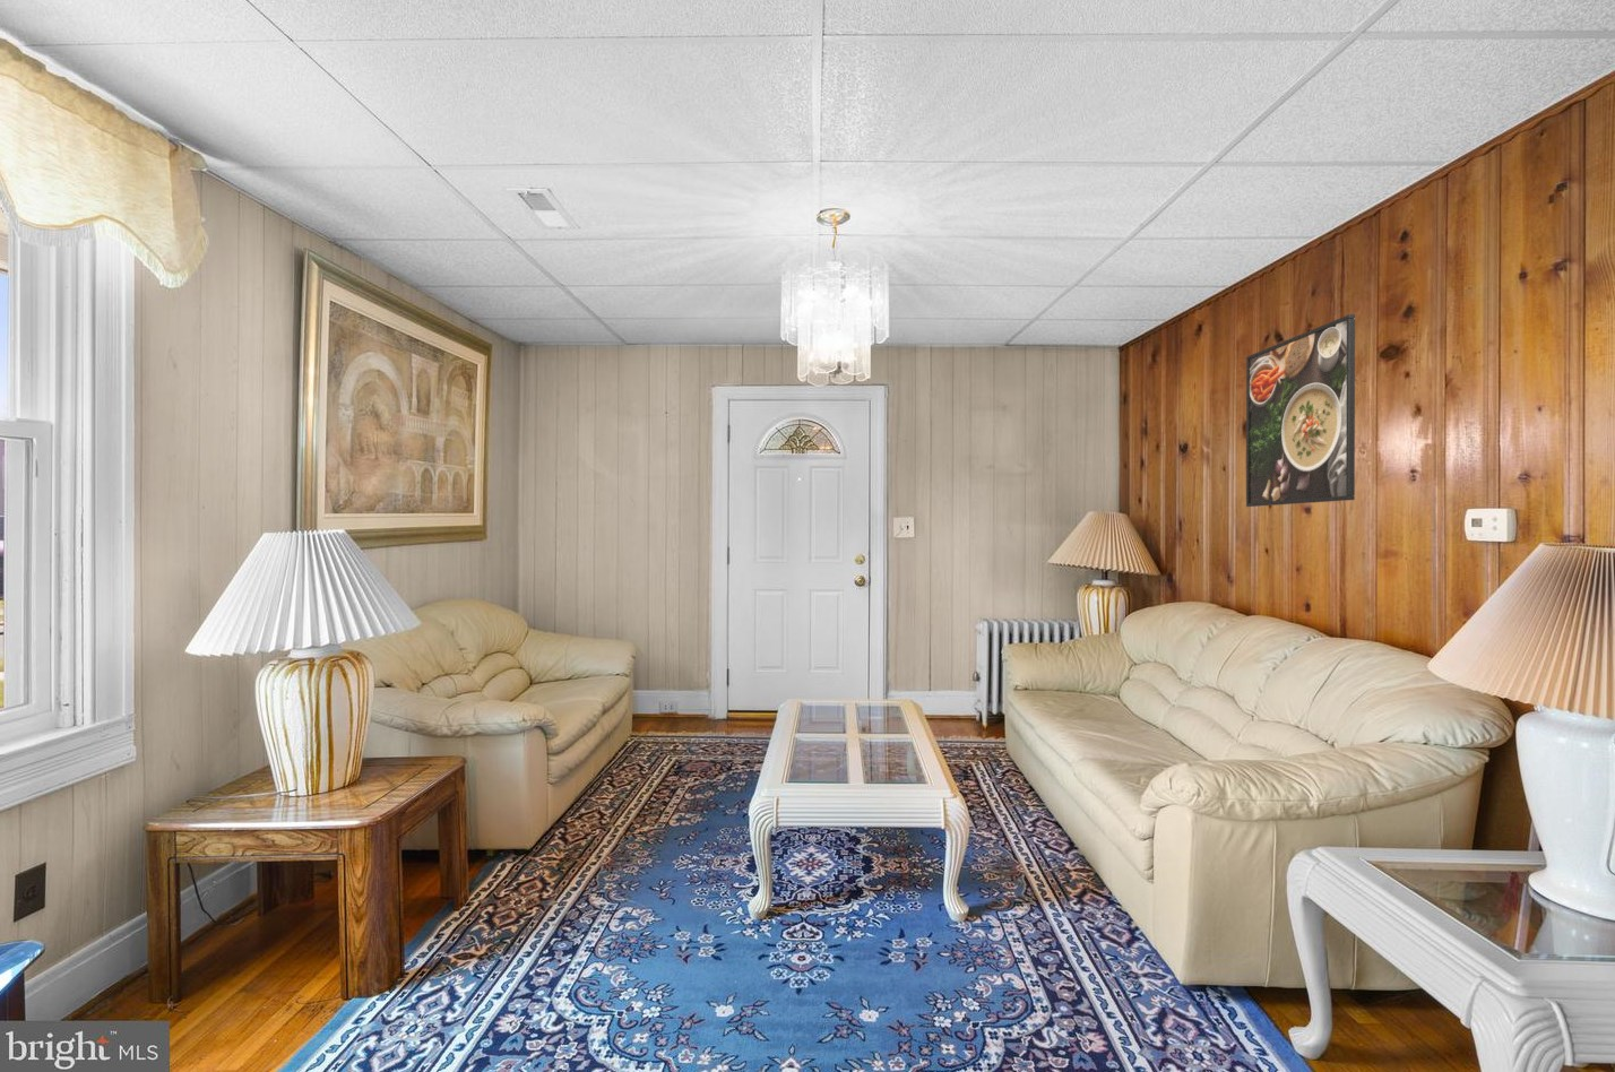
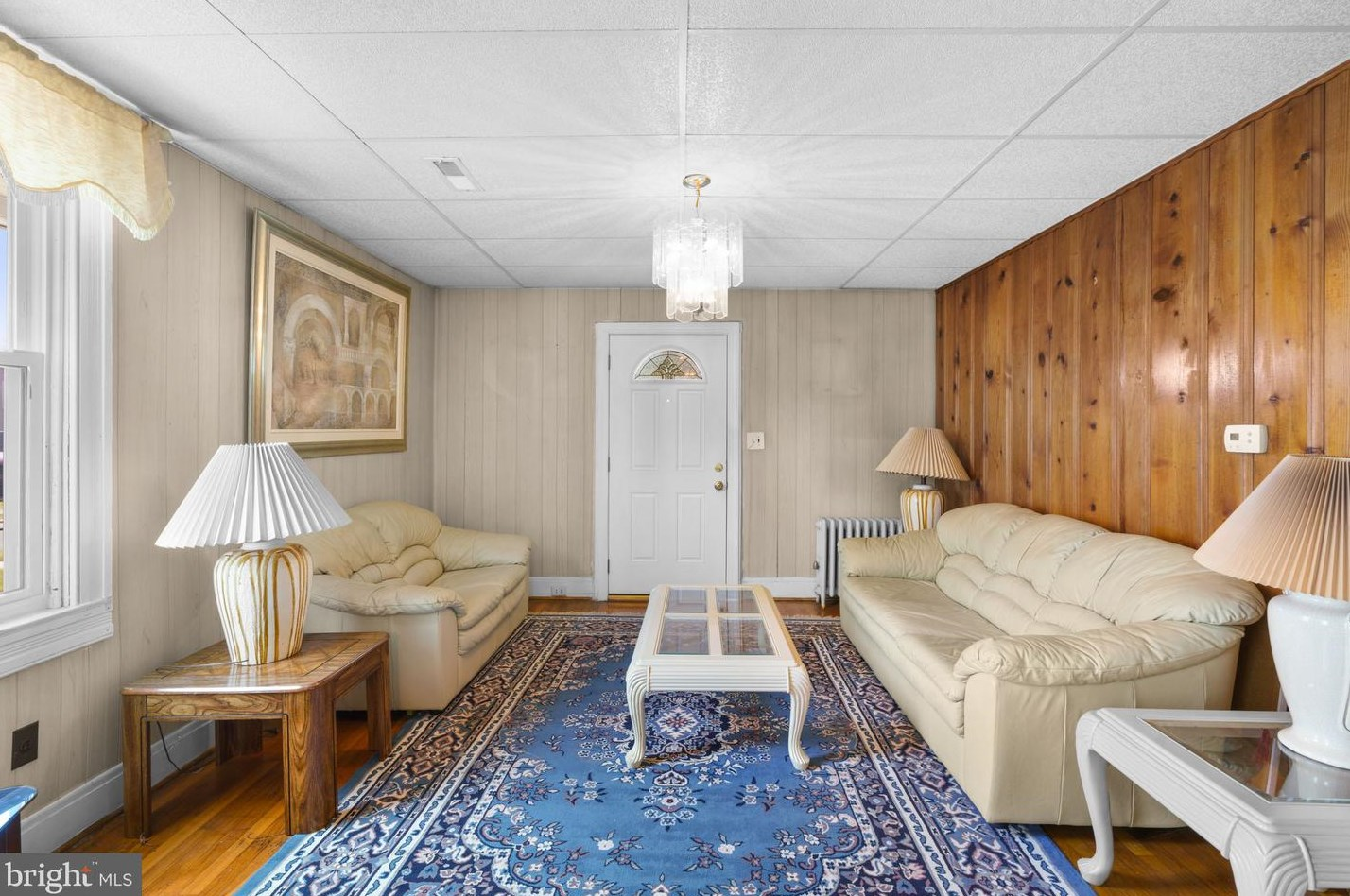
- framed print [1245,313,1357,507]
